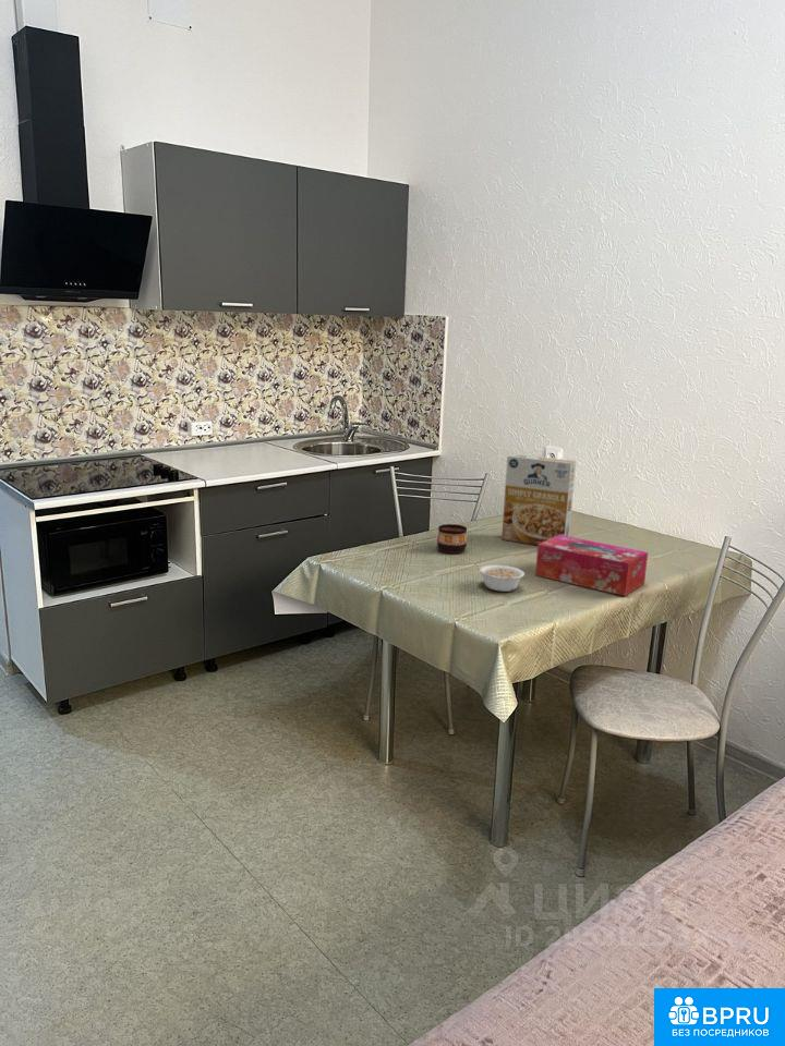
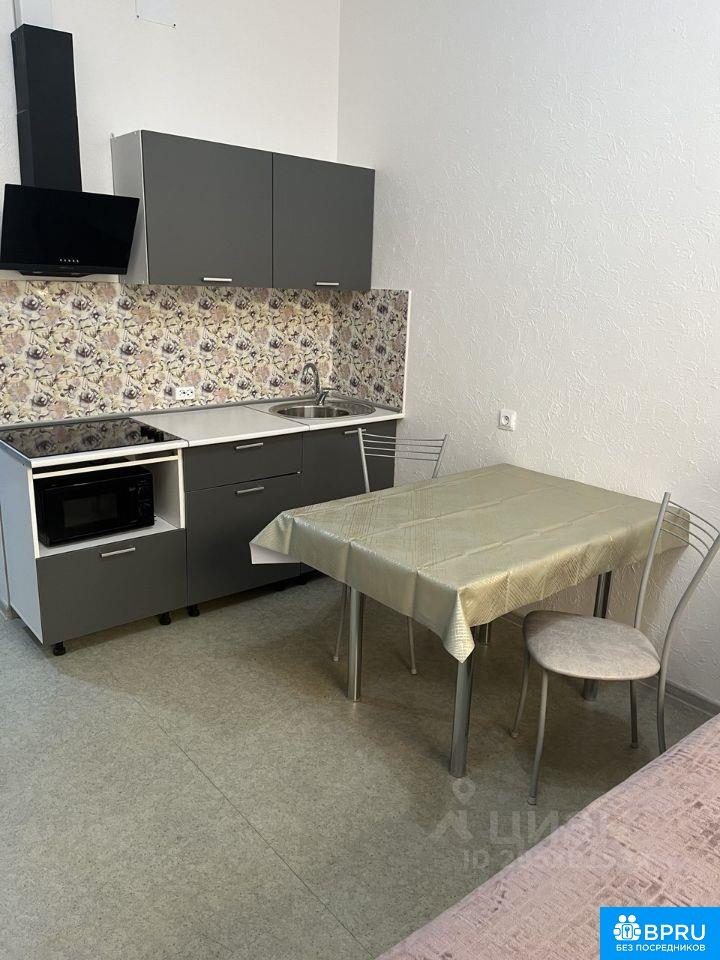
- cereal box [500,453,577,546]
- tissue box [534,535,649,597]
- cup [436,523,468,554]
- legume [479,563,526,593]
